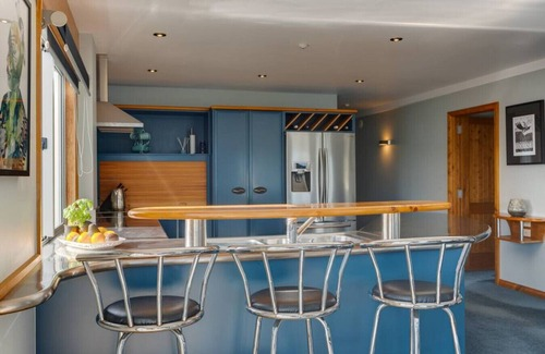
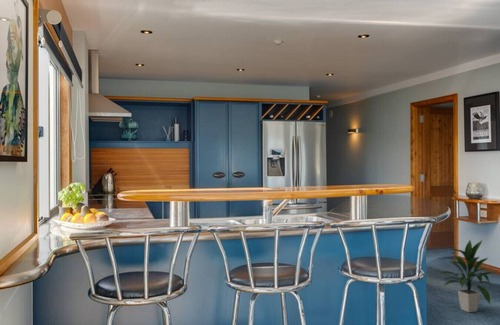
+ indoor plant [436,239,495,313]
